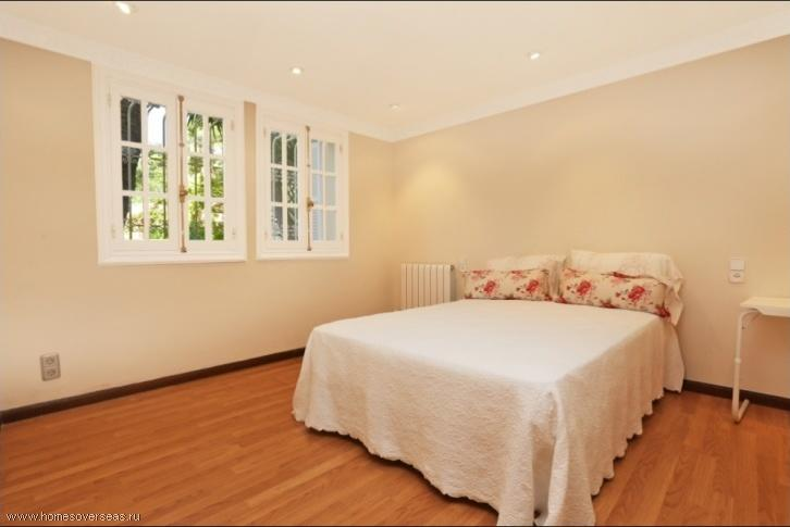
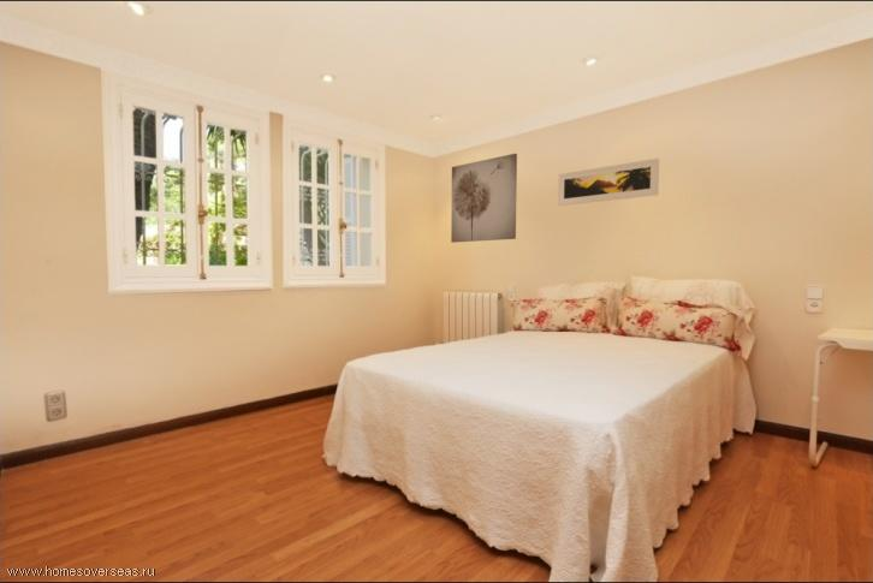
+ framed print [557,157,660,207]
+ wall art [450,153,518,244]
